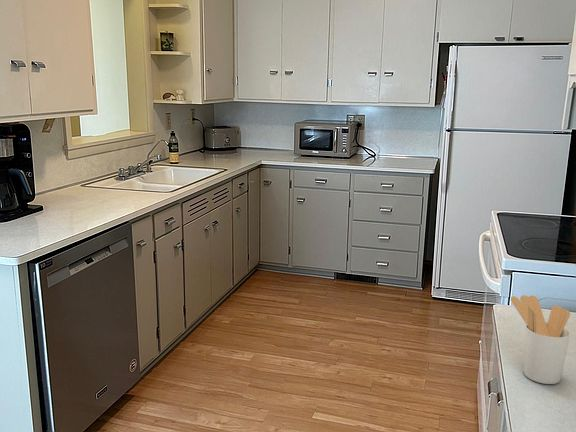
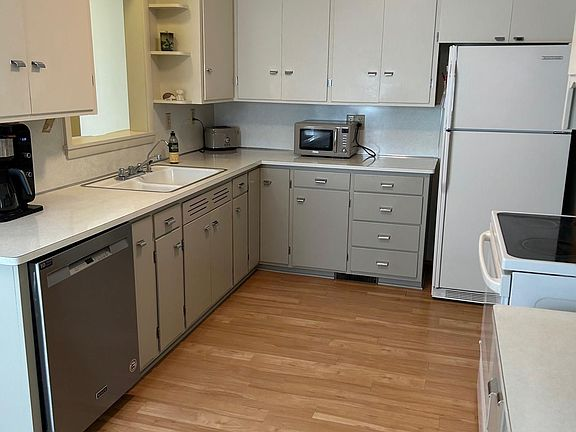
- utensil holder [510,294,571,385]
